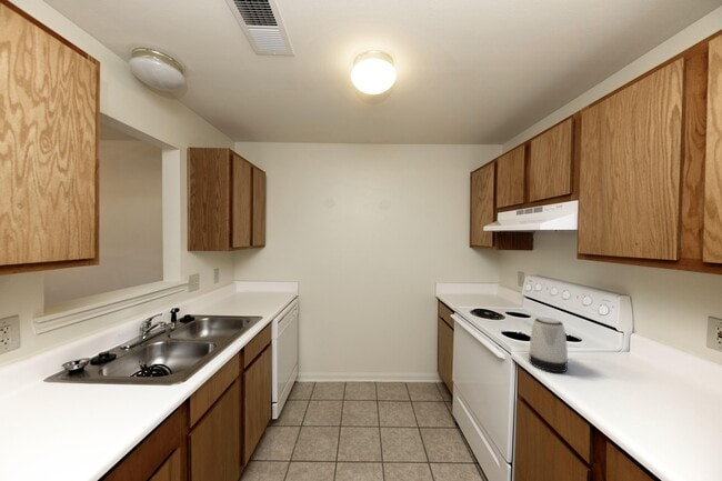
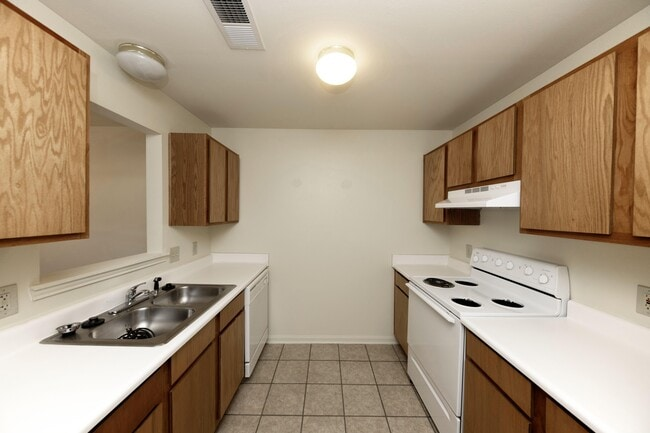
- kettle [528,317,569,373]
